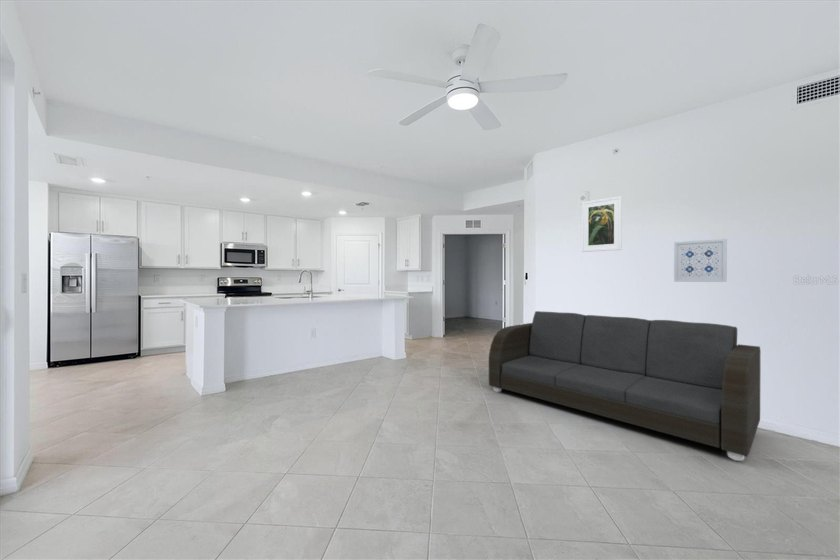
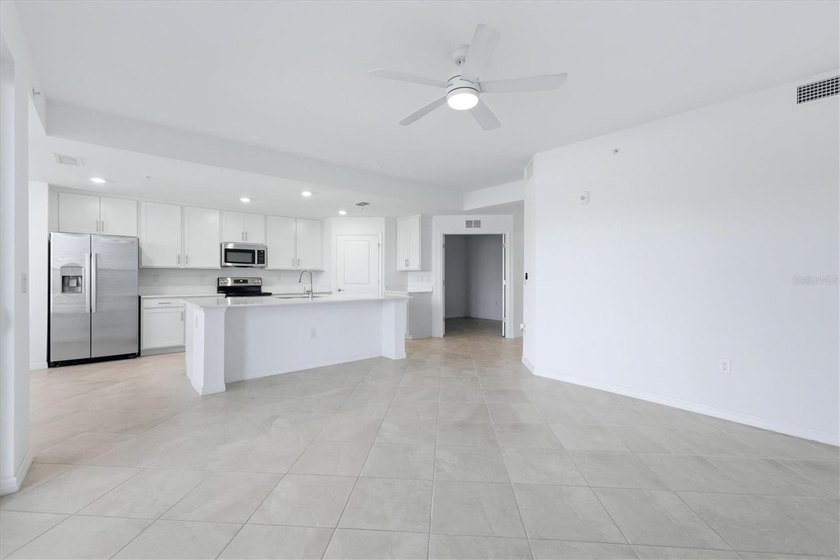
- wall art [673,238,728,283]
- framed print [581,195,623,253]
- sofa [488,310,762,462]
